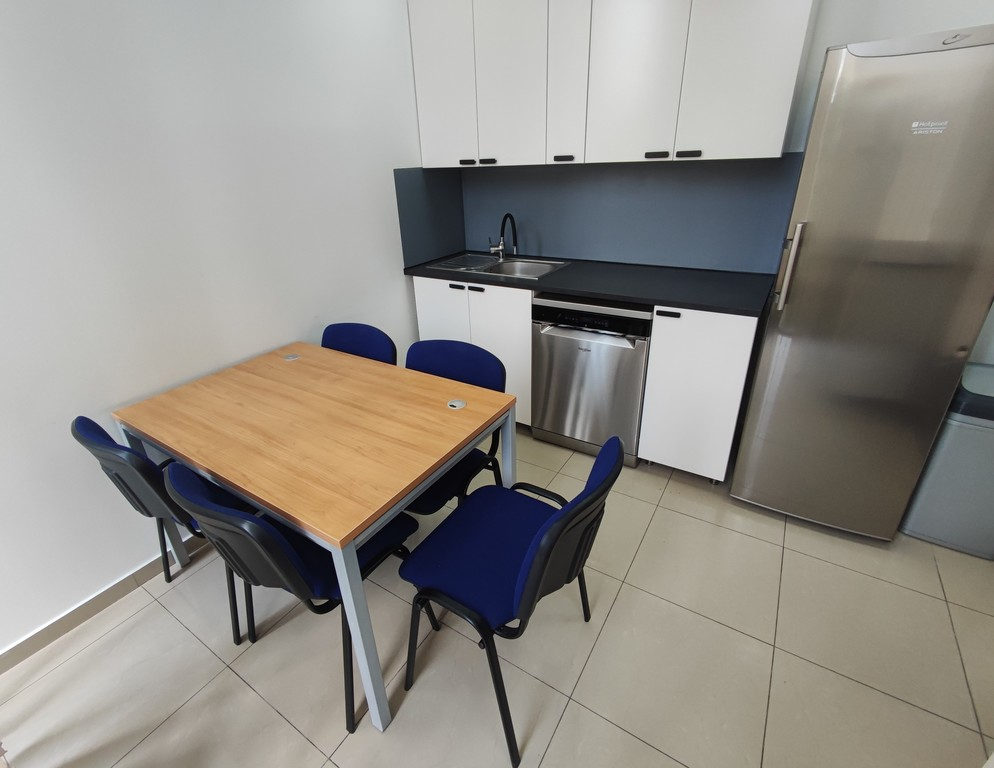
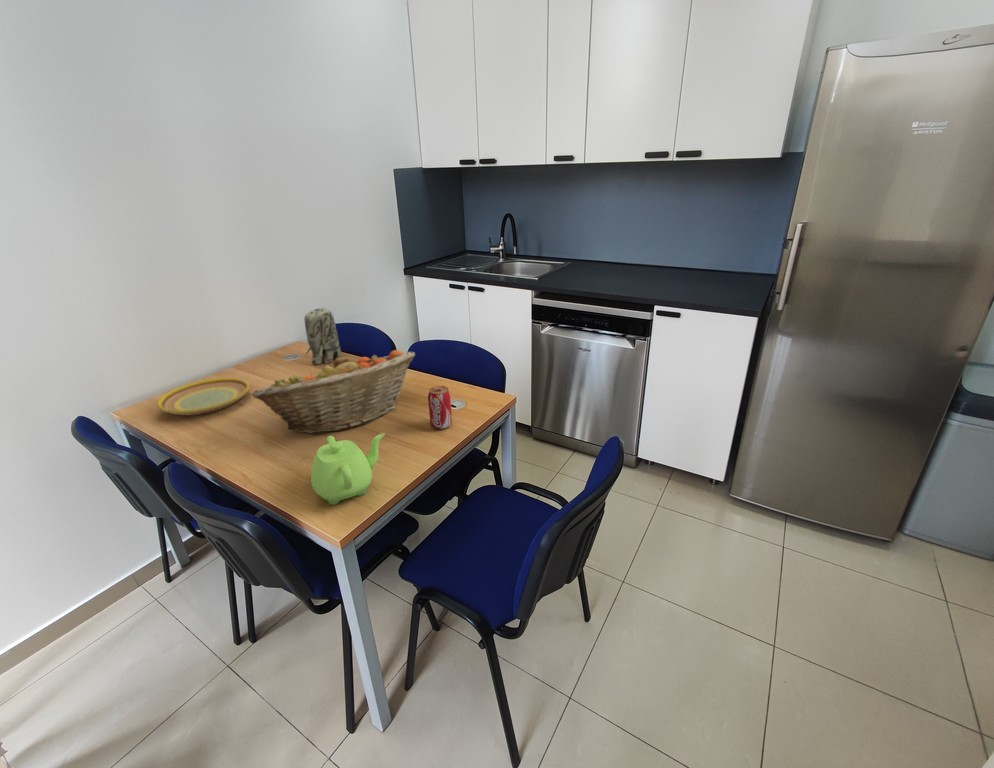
+ beverage can [427,385,453,430]
+ plate [157,377,250,416]
+ toy elephant [303,307,342,365]
+ teapot [310,432,386,506]
+ fruit basket [250,349,416,434]
